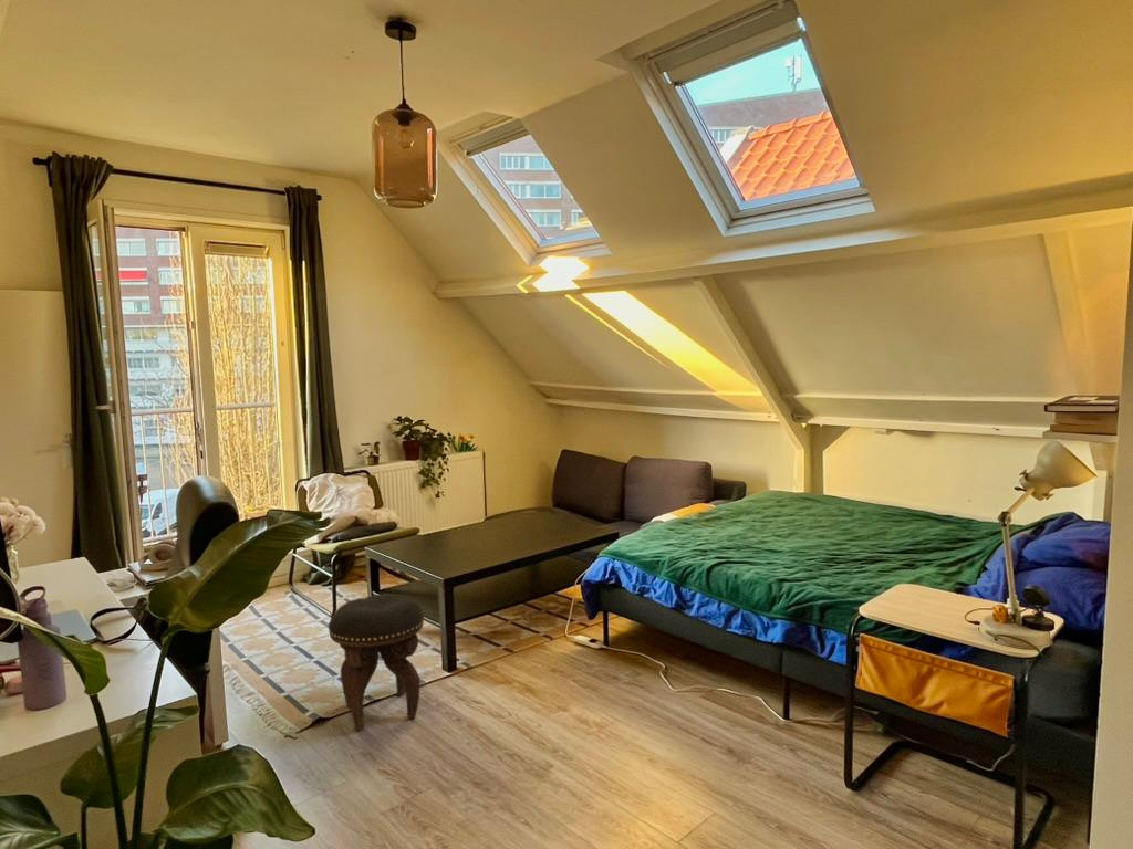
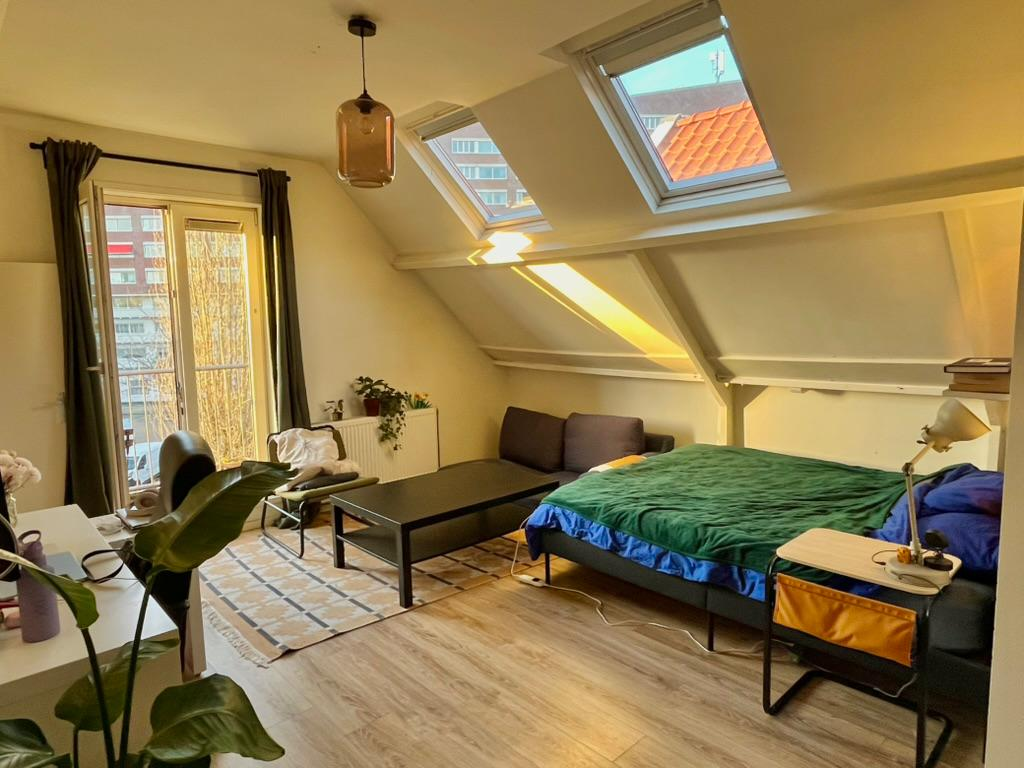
- footstool [328,593,425,731]
